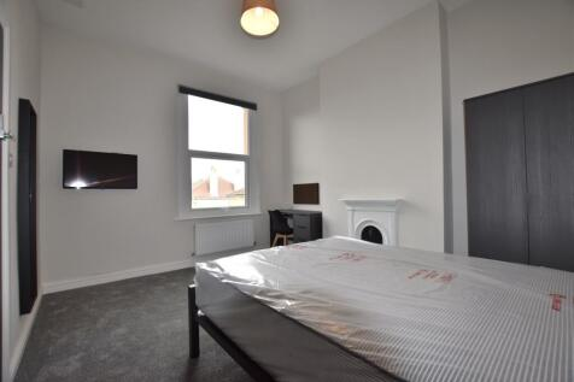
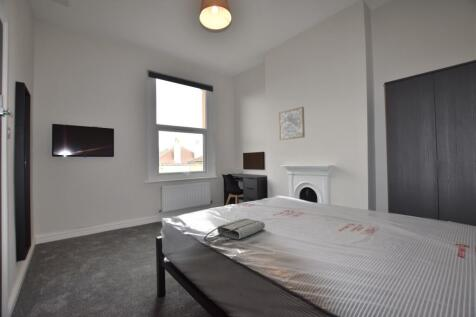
+ tote bag [203,218,266,242]
+ wall art [278,106,306,141]
